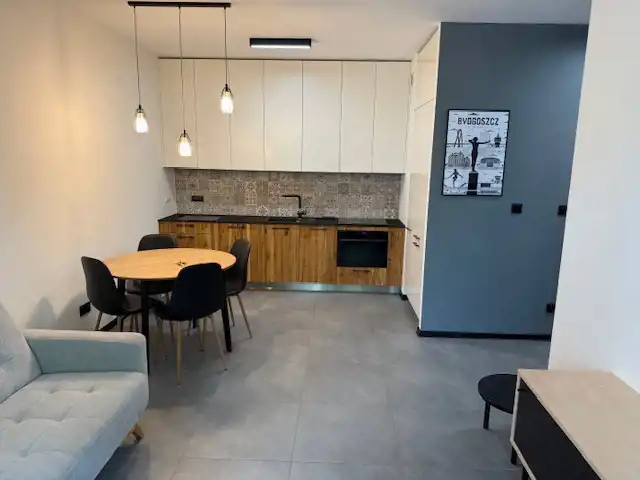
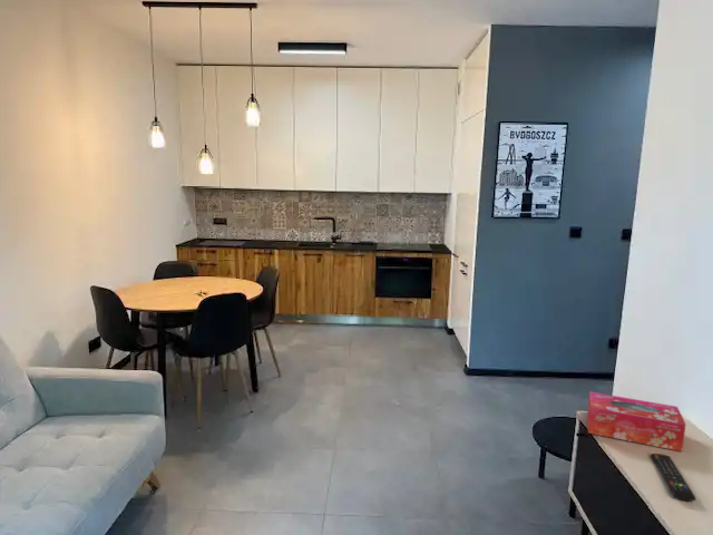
+ remote control [651,453,697,503]
+ tissue box [586,390,687,453]
